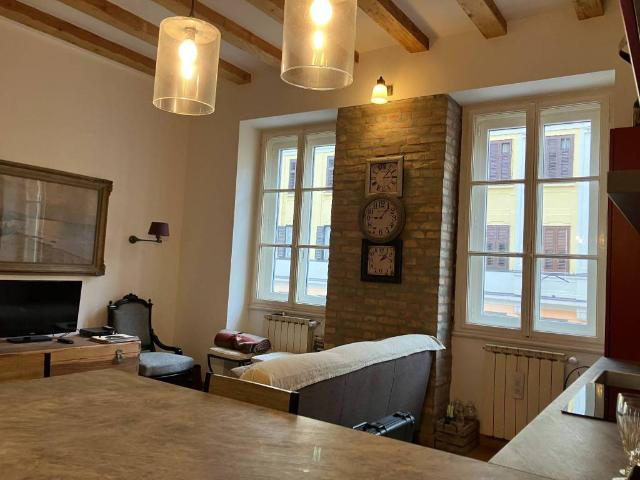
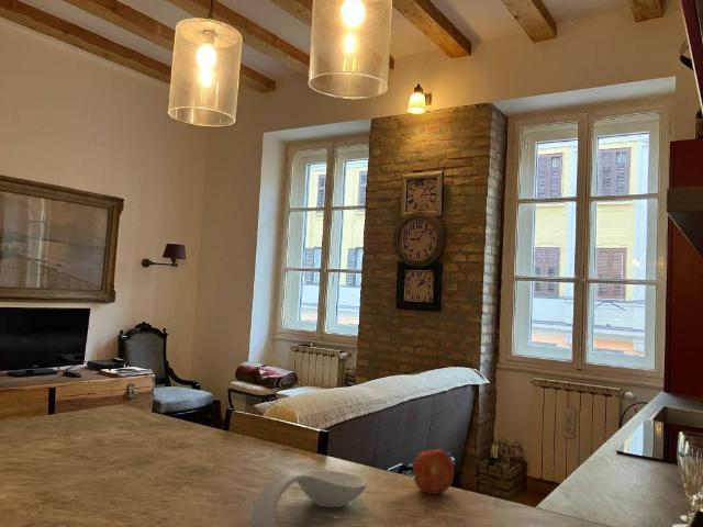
+ fruit [412,448,455,495]
+ spoon rest [248,469,368,527]
